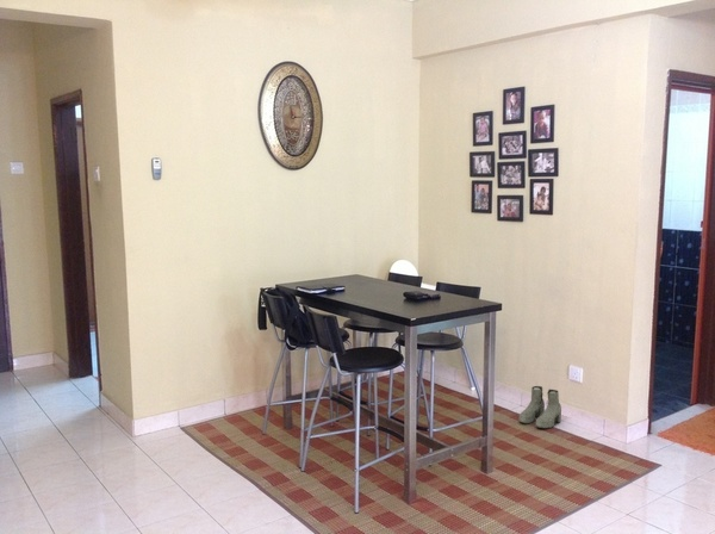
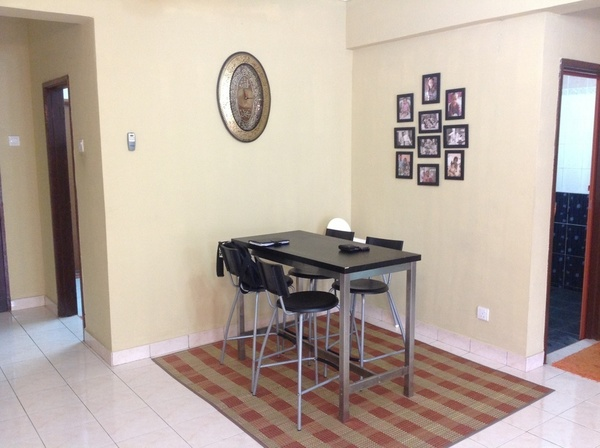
- boots [517,385,562,429]
